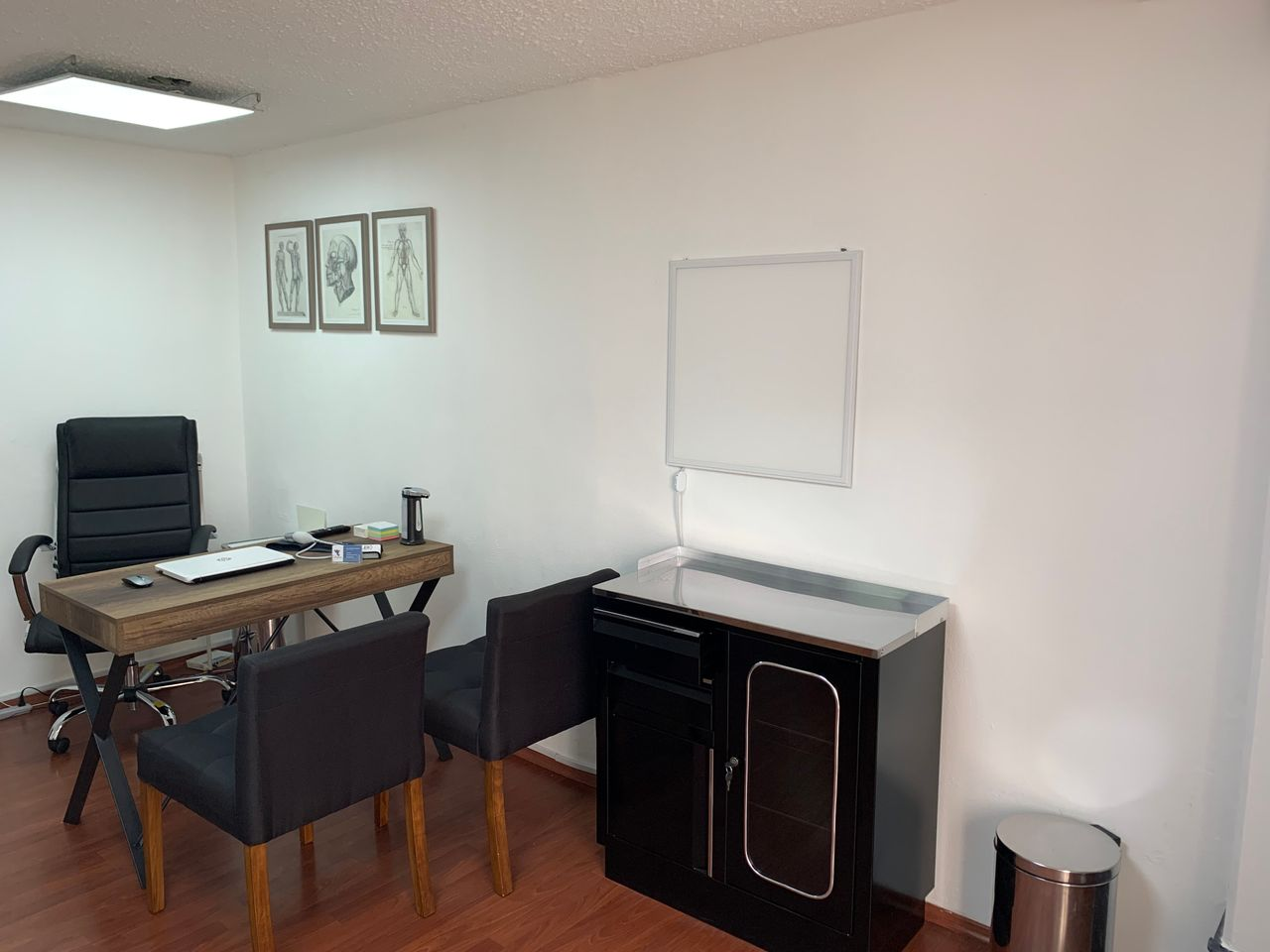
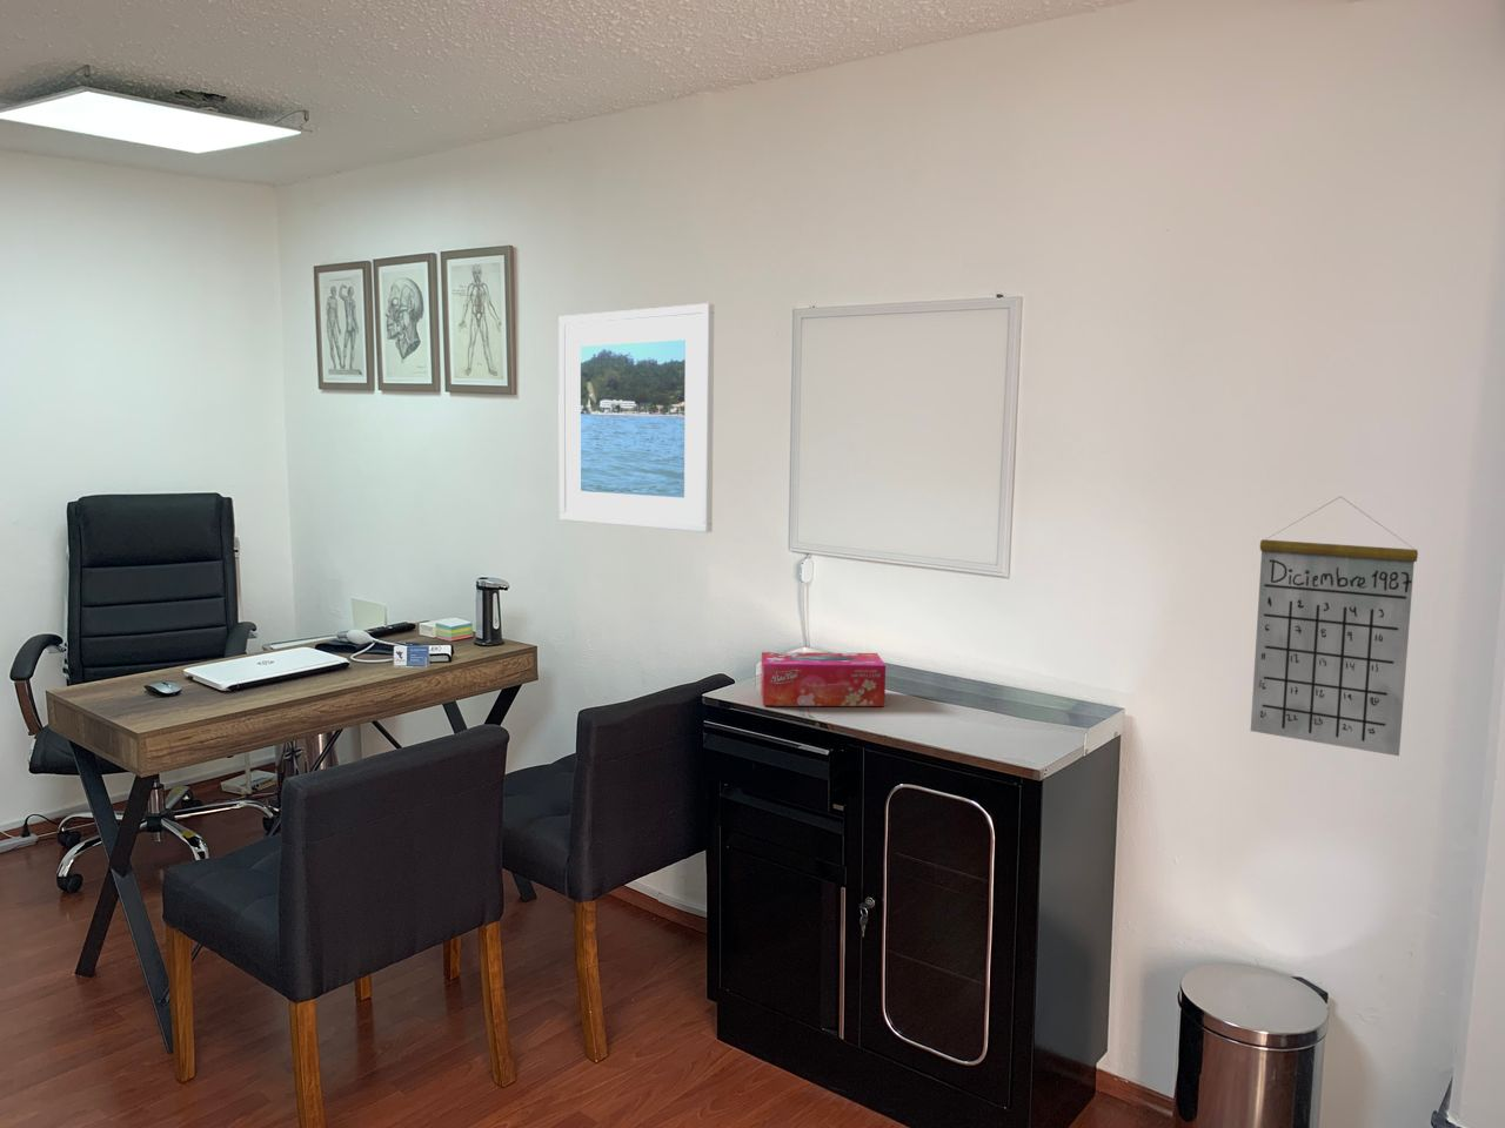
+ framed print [557,302,715,533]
+ calendar [1250,495,1420,757]
+ tissue box [760,650,886,707]
